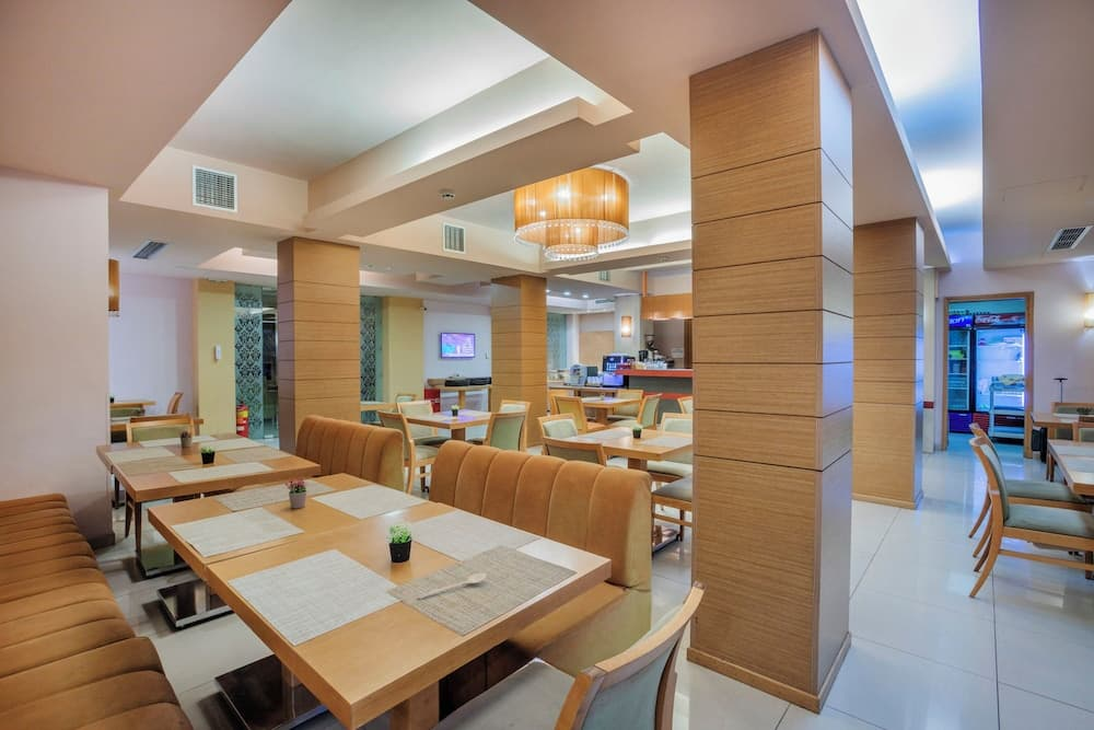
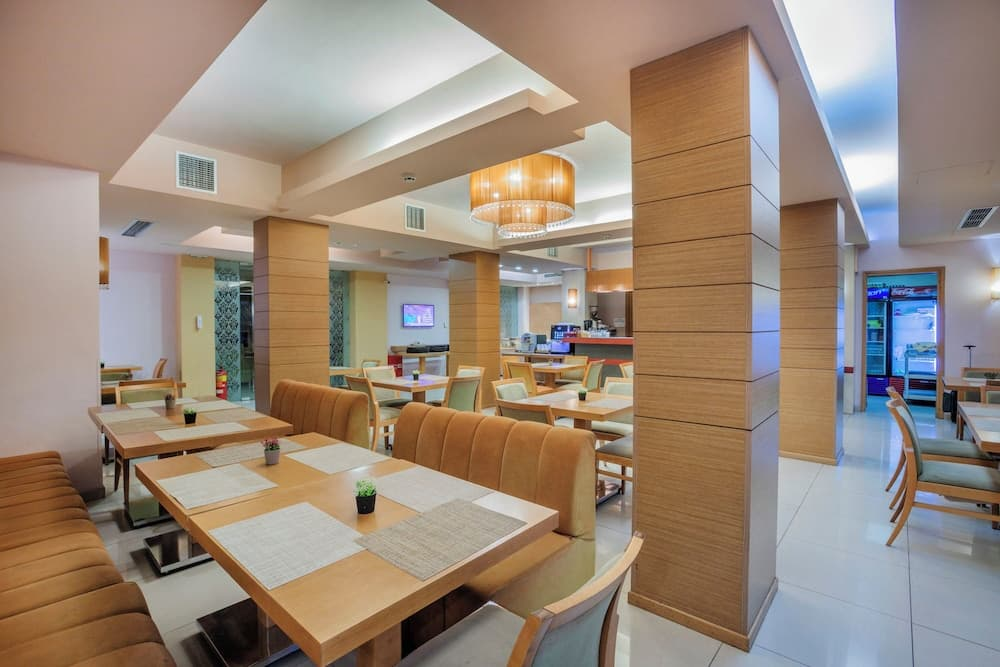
- stirrer [417,572,488,600]
